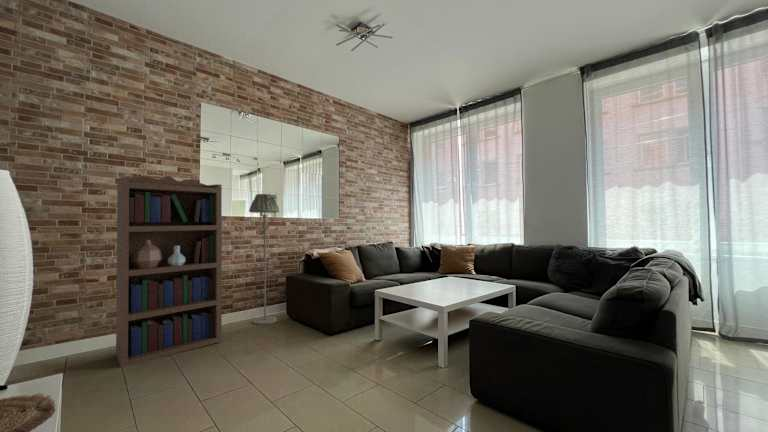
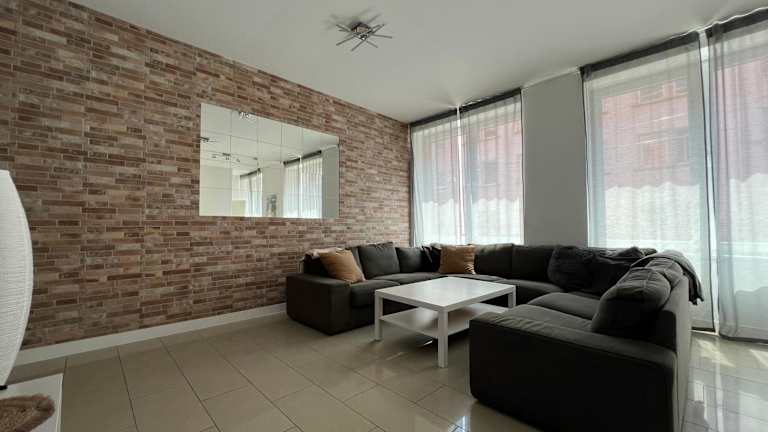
- bookcase [115,175,223,368]
- floor lamp [248,193,280,326]
